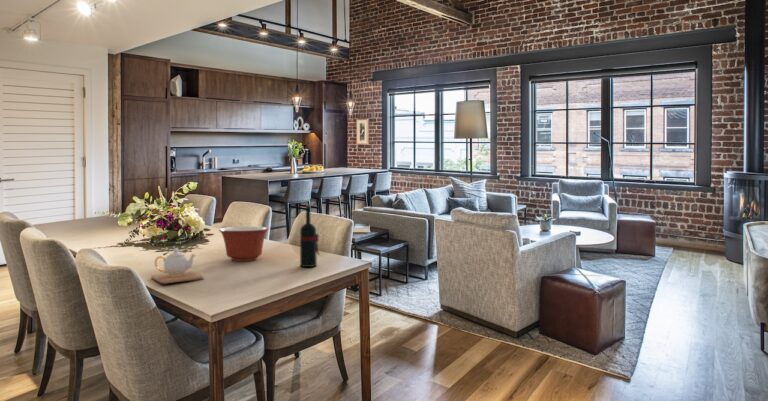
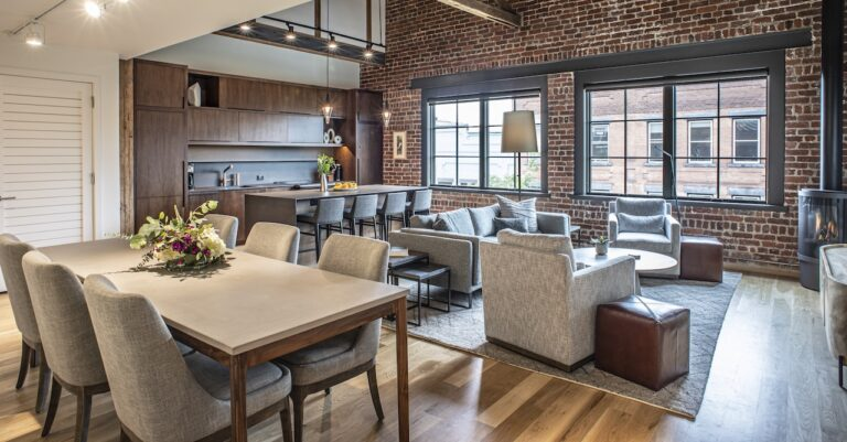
- mixing bowl [218,226,270,262]
- wine bottle [299,203,321,268]
- teapot [150,247,205,284]
